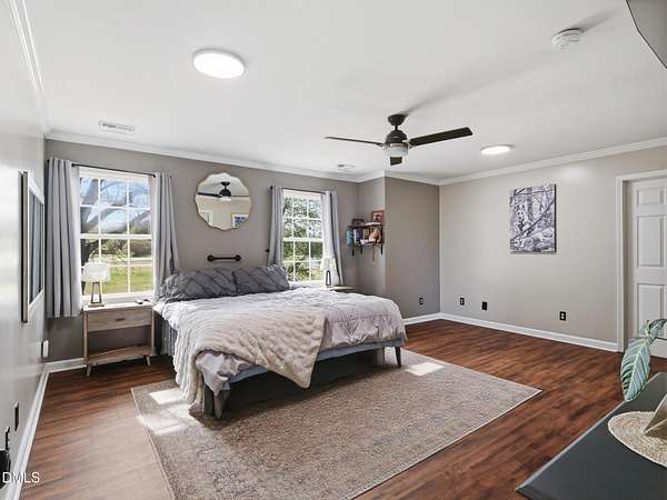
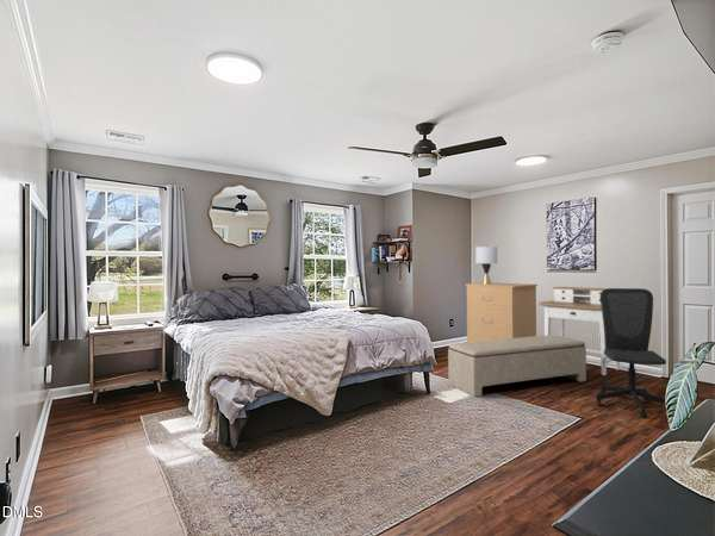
+ desk [537,286,621,376]
+ lamp [474,244,498,285]
+ bench [447,334,587,398]
+ office chair [596,287,667,419]
+ filing cabinet [465,281,539,342]
